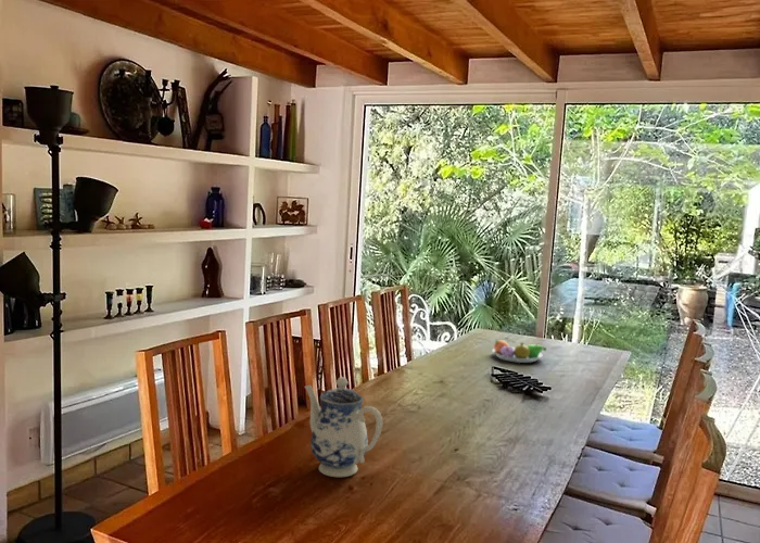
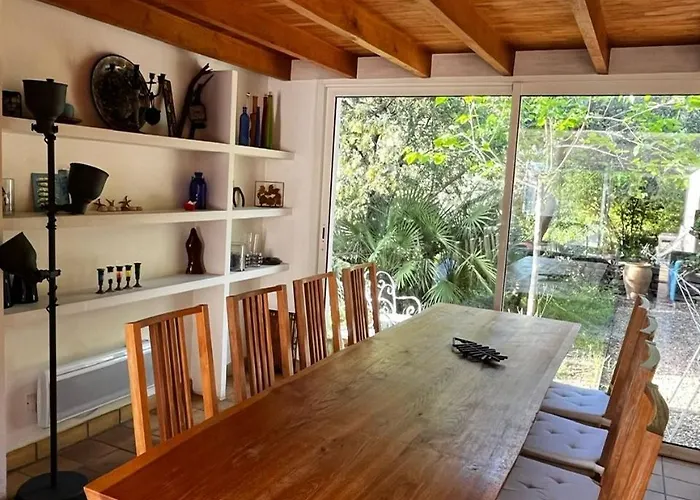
- fruit bowl [492,339,547,364]
- teapot [304,376,383,478]
